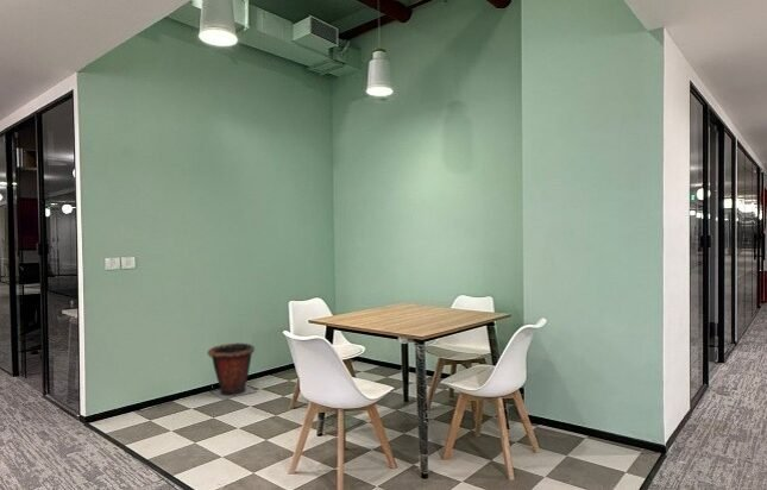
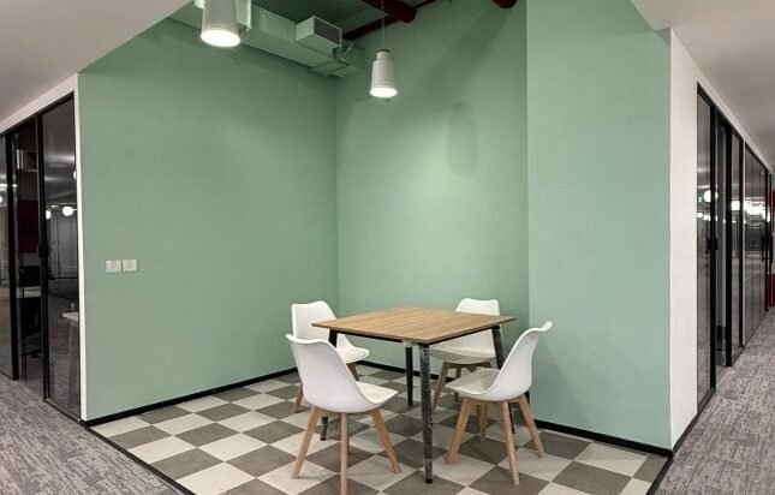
- waste bin [206,343,257,401]
